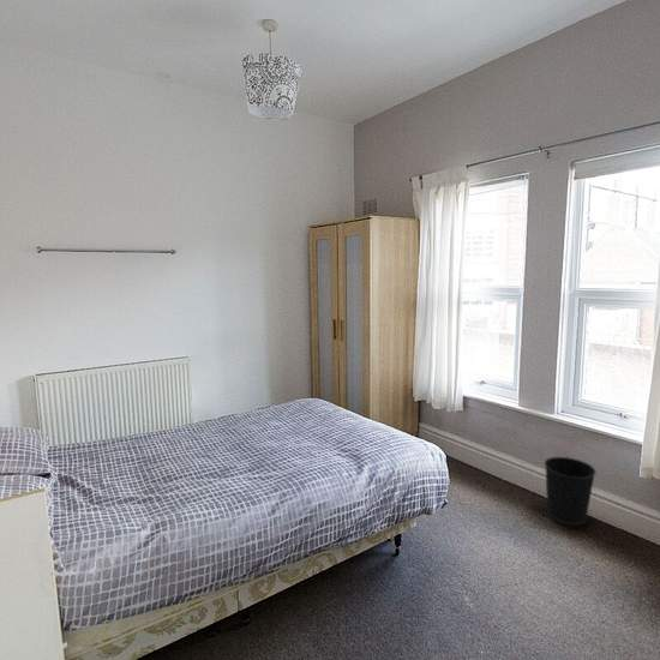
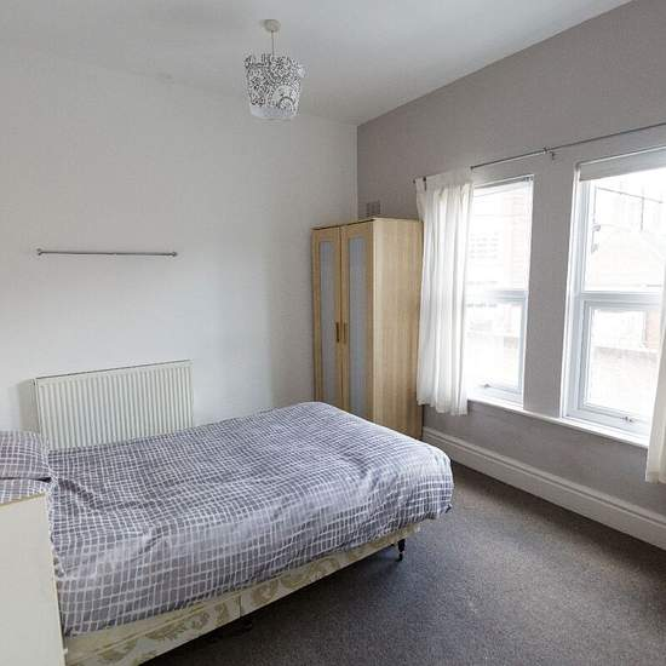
- wastebasket [544,456,598,527]
